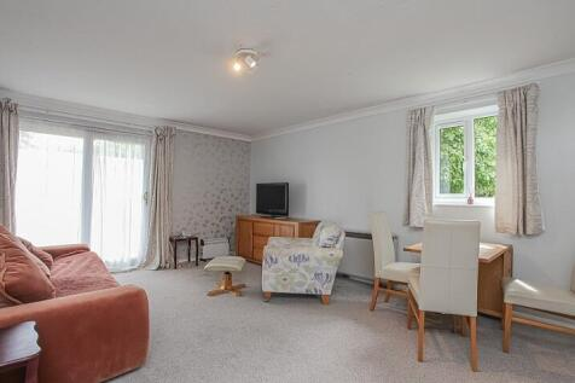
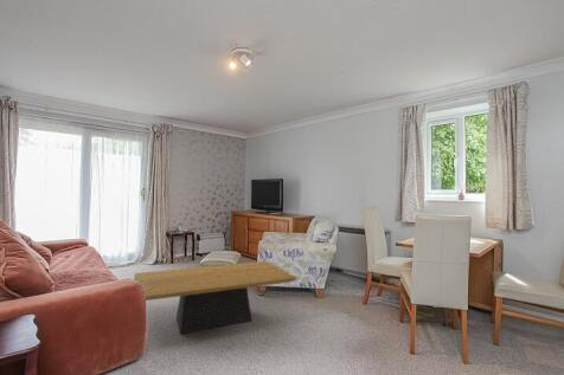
+ coffee table [133,260,297,335]
